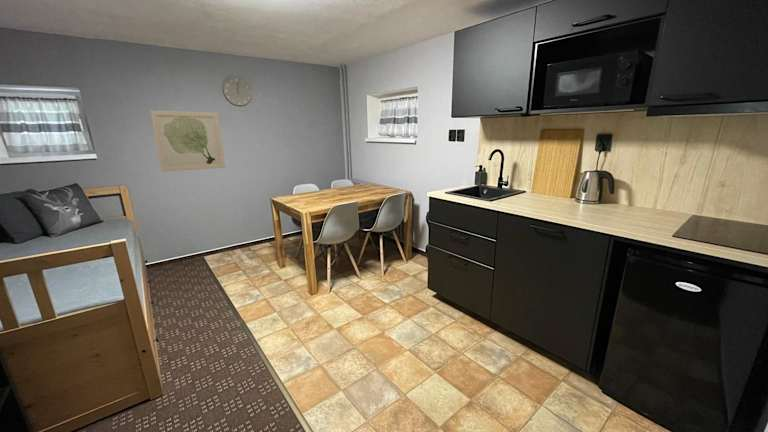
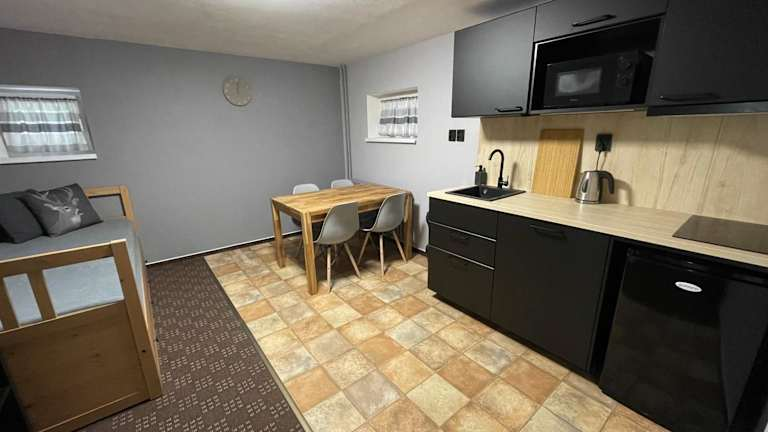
- wall art [150,110,226,173]
